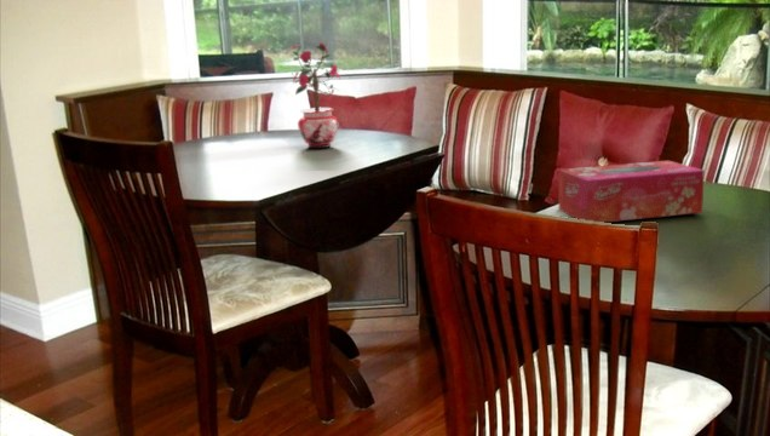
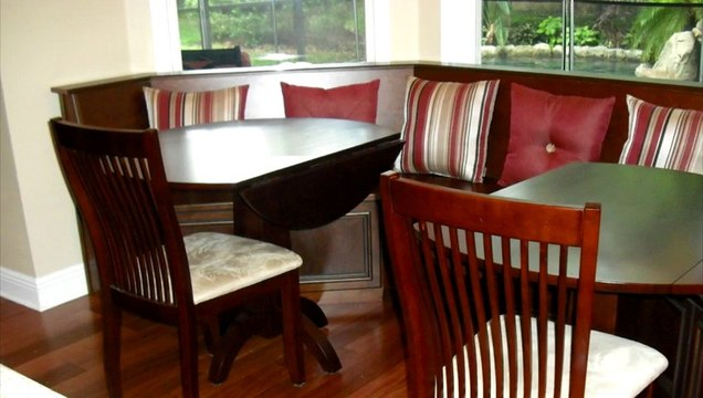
- potted plant [288,41,341,149]
- tissue box [558,160,706,223]
